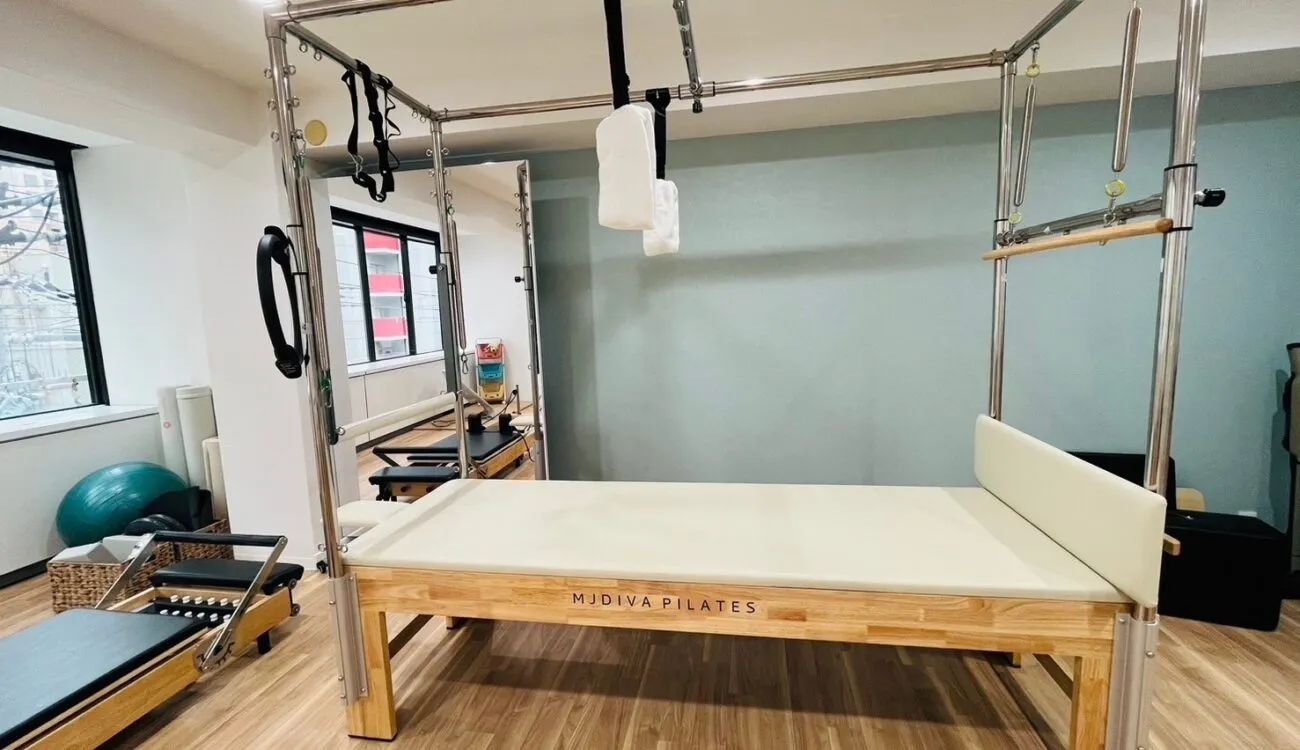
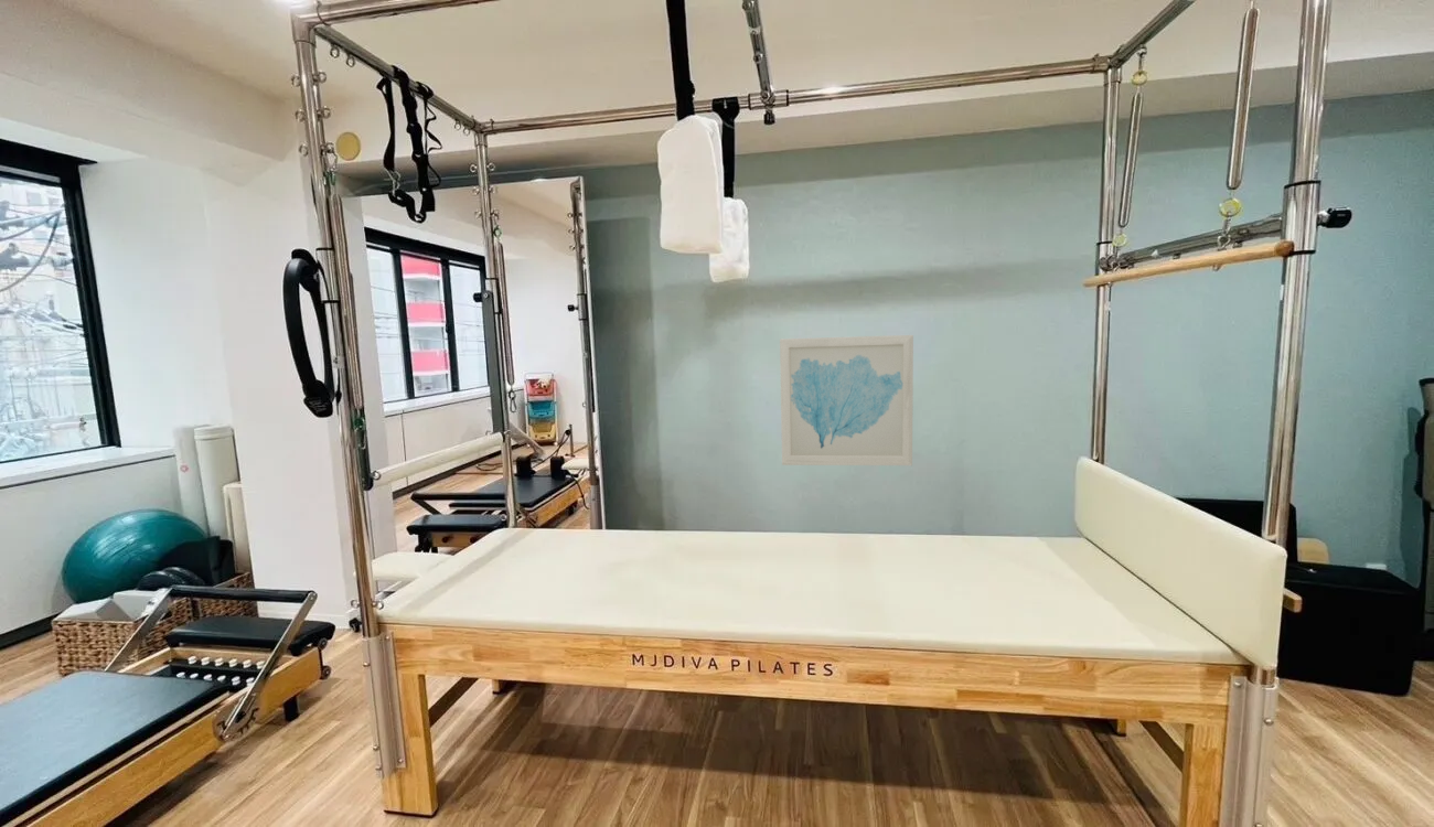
+ wall art [779,334,914,466]
